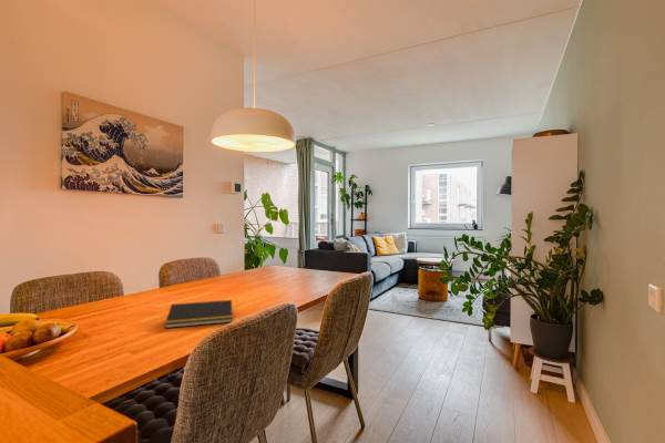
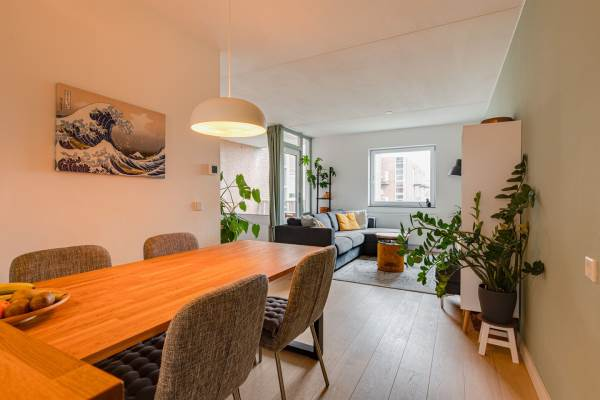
- notepad [164,299,234,329]
